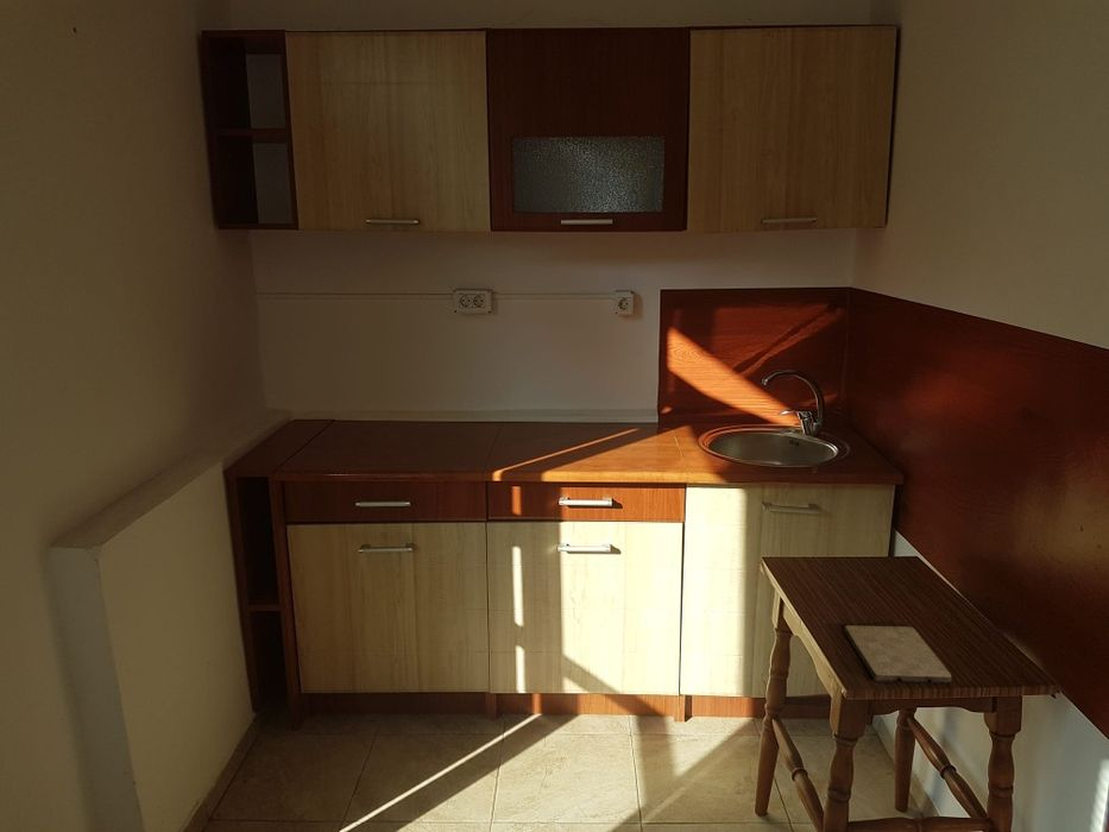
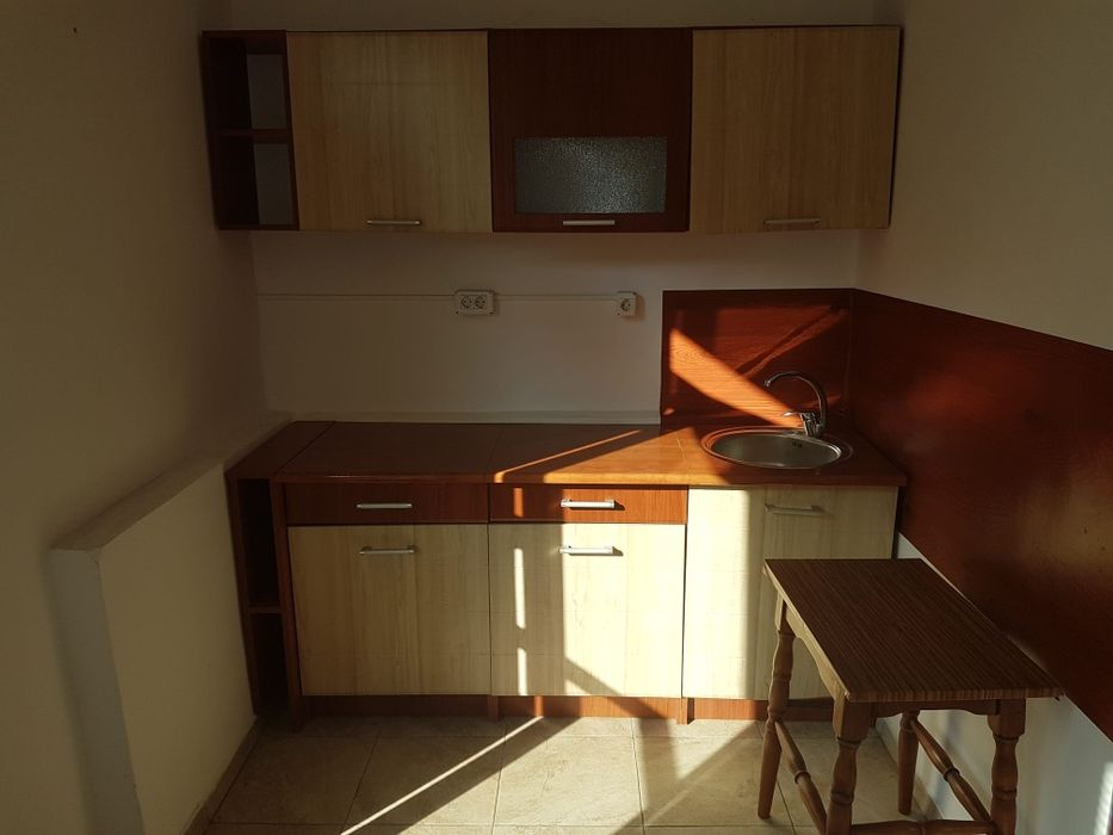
- cutting board [843,624,952,685]
